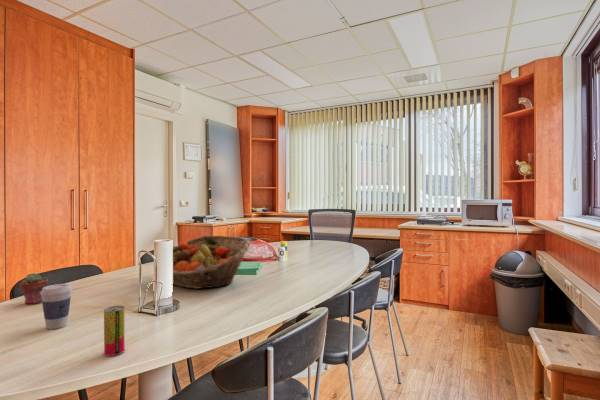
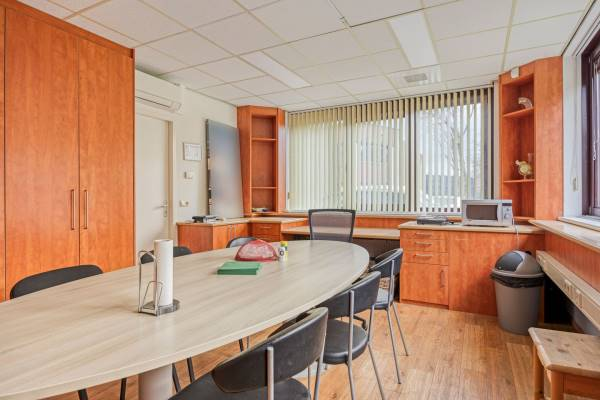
- potted succulent [19,272,49,305]
- beverage can [103,305,126,357]
- fruit basket [172,235,251,290]
- coffee cup [40,283,73,330]
